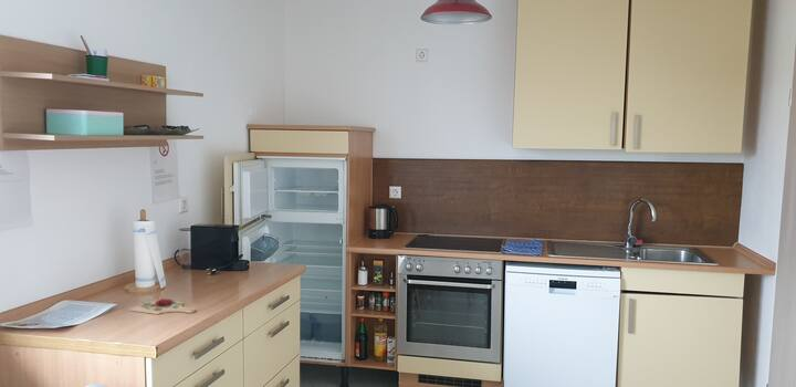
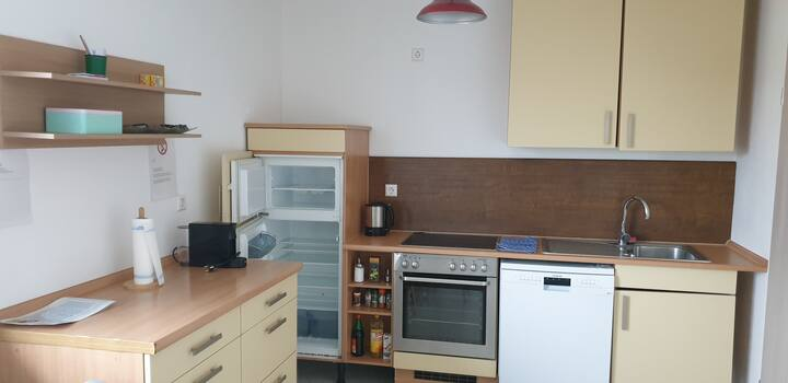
- cutting board [128,295,197,315]
